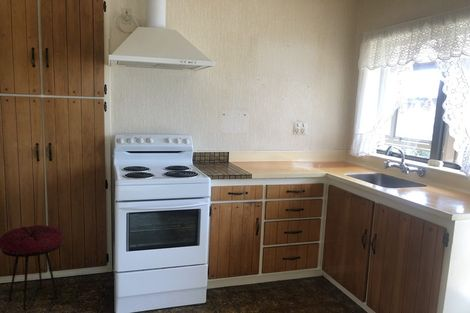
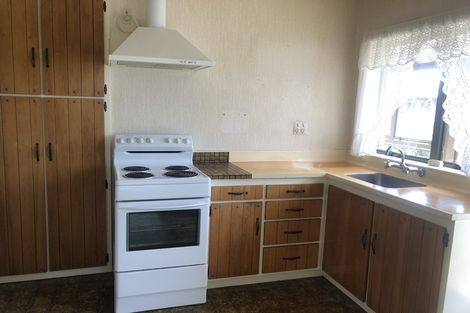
- stool [0,224,64,312]
